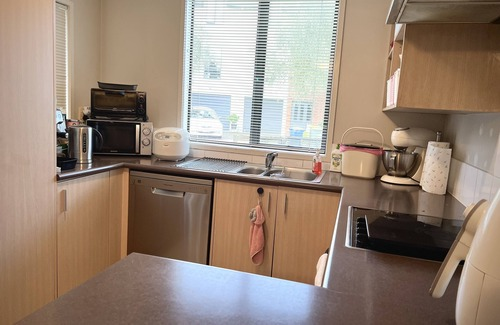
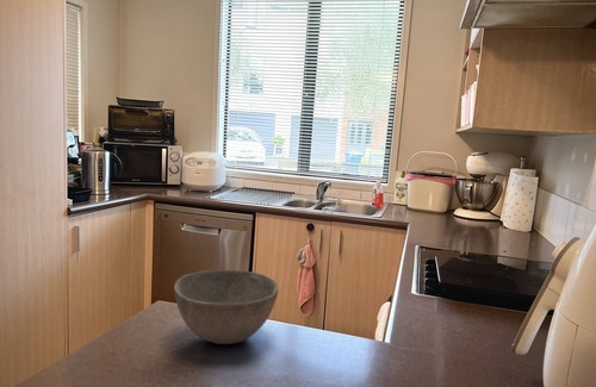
+ bowl [173,268,279,345]
